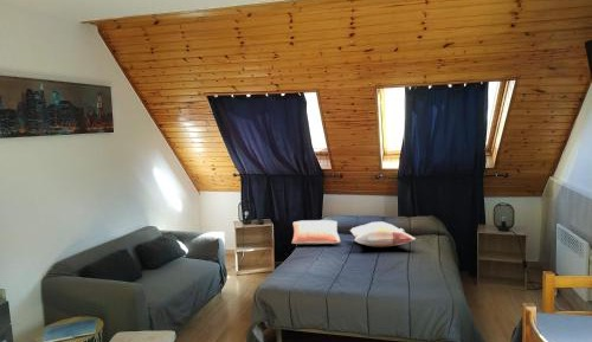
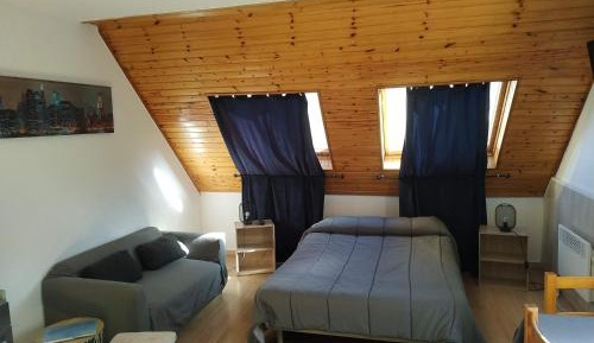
- pillow [290,219,341,245]
- decorative pillow [349,220,417,249]
